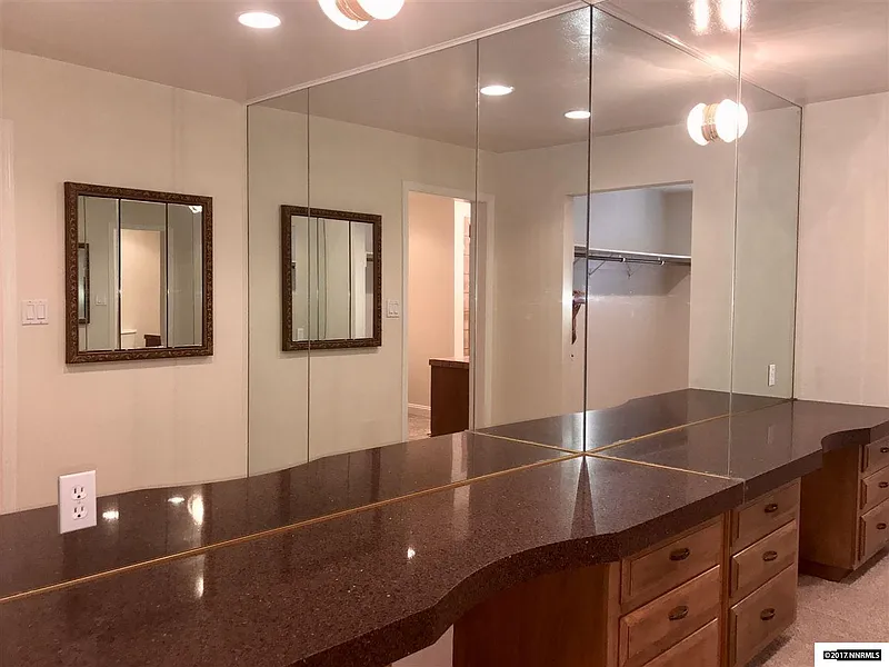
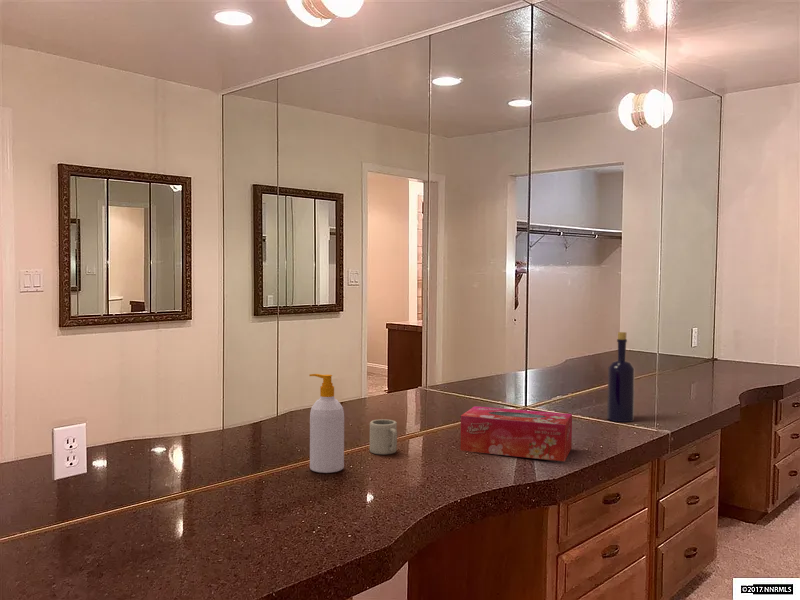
+ bottle [606,331,636,423]
+ cup [369,418,398,455]
+ tissue box [459,405,573,462]
+ soap bottle [308,373,345,474]
